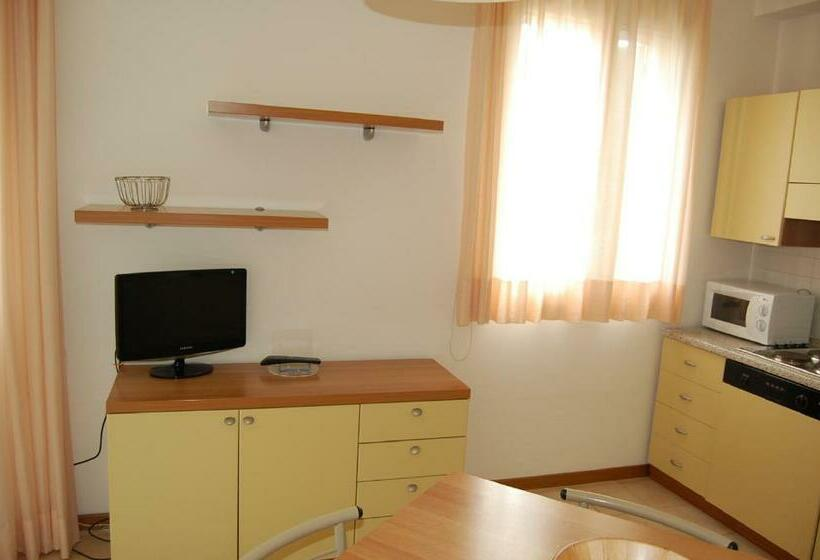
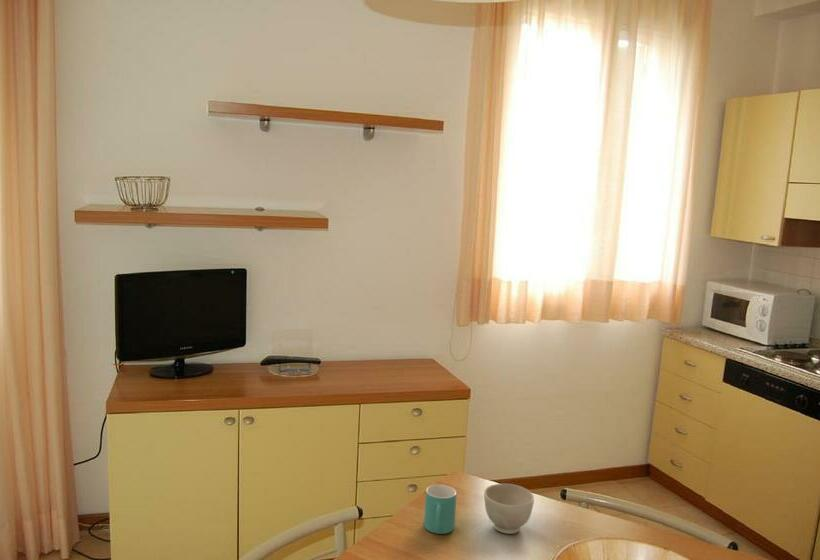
+ mug [423,484,458,535]
+ bowl [483,483,535,535]
